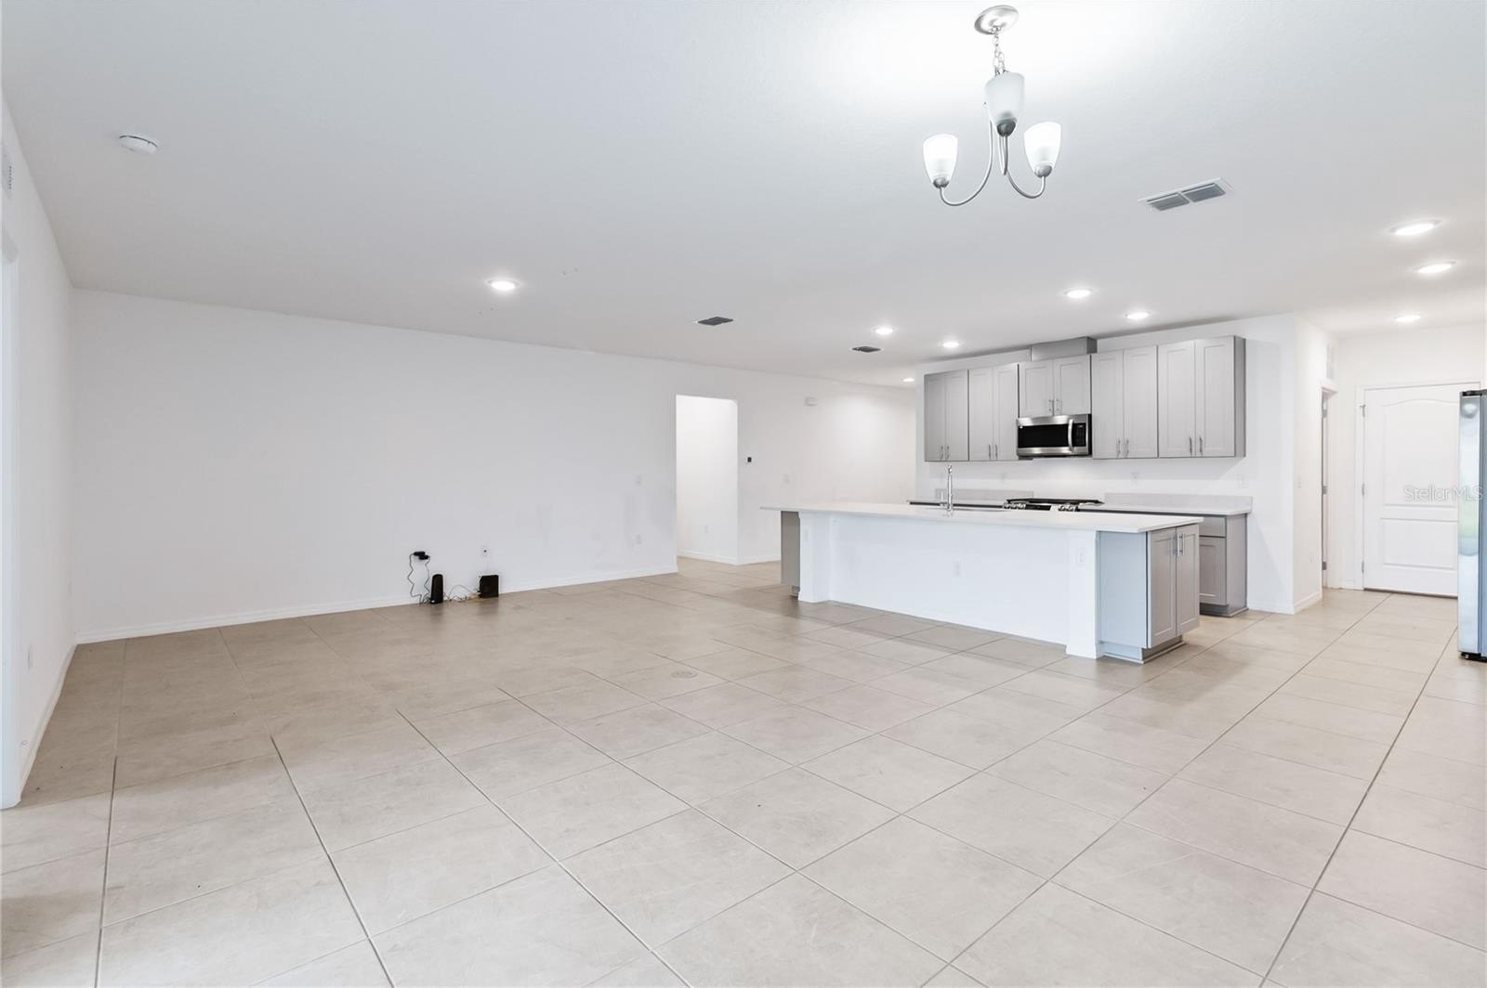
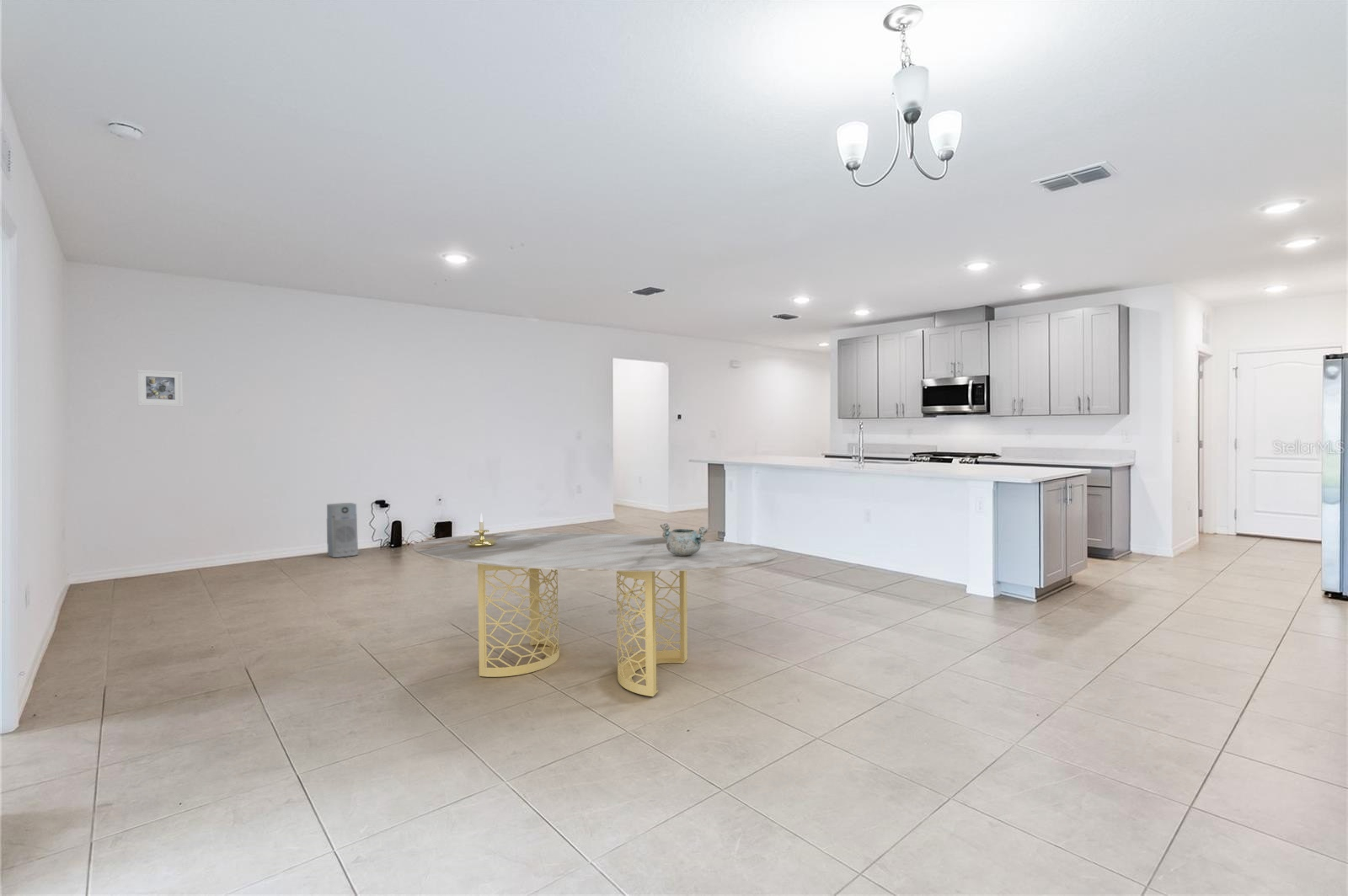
+ decorative bowl [660,523,709,556]
+ candle holder [467,513,496,547]
+ dining table [412,532,778,697]
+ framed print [136,369,184,408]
+ air purifier [326,502,359,558]
